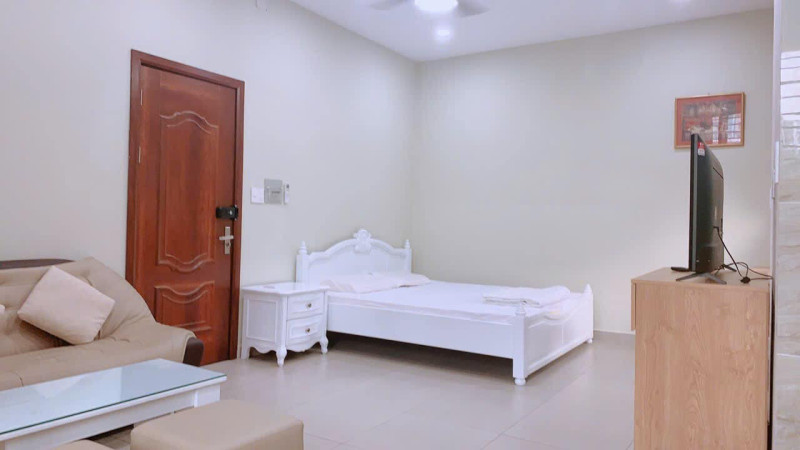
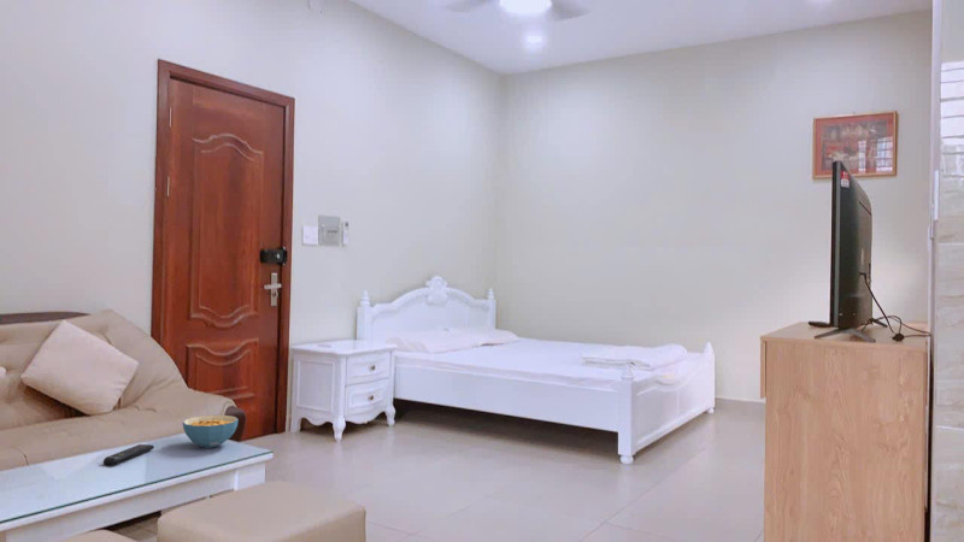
+ remote control [102,443,155,467]
+ cereal bowl [182,414,240,449]
